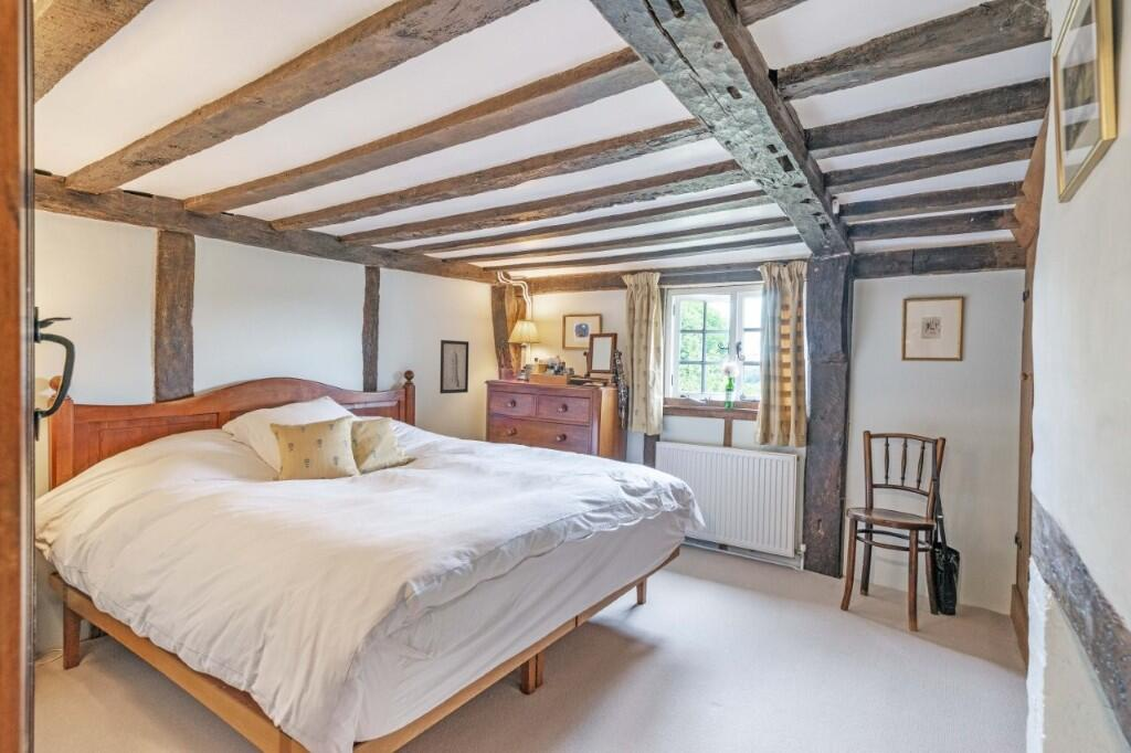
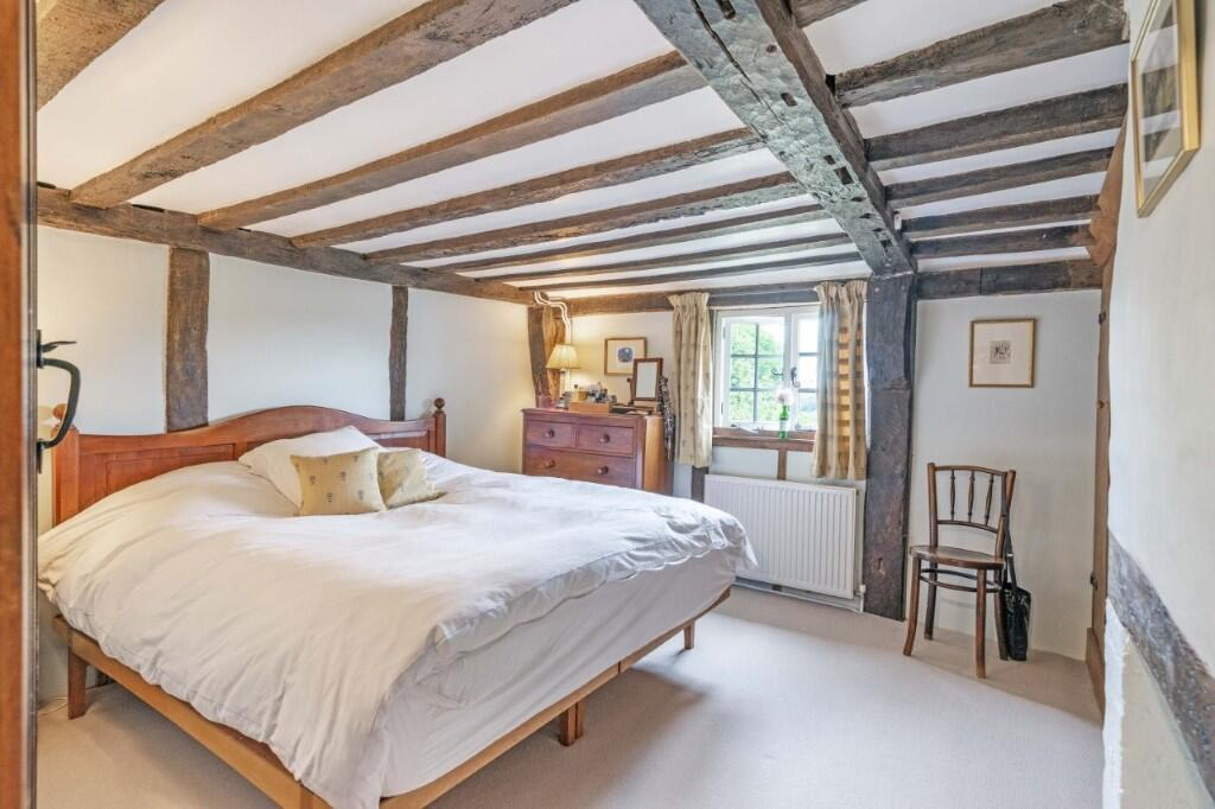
- wall art [438,339,469,394]
